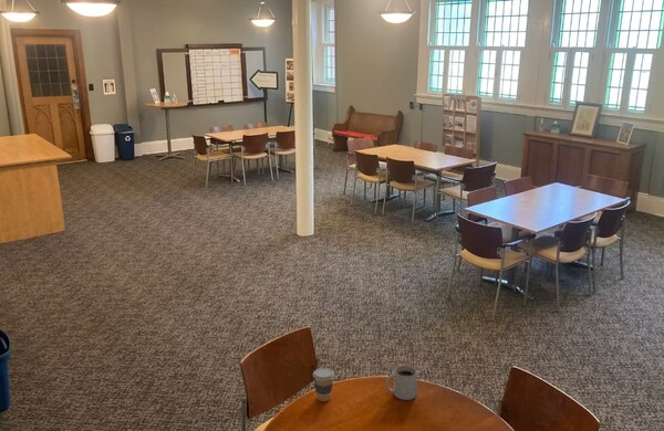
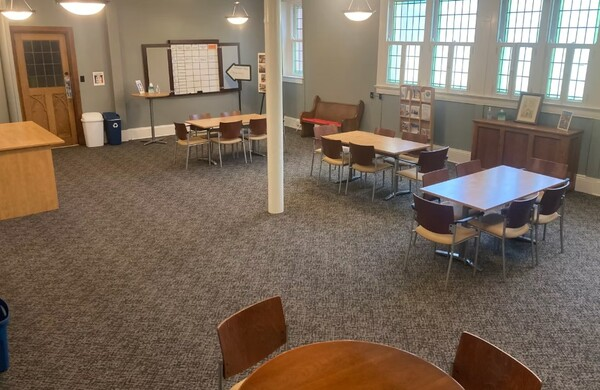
- mug [385,365,418,401]
- coffee cup [312,367,335,402]
